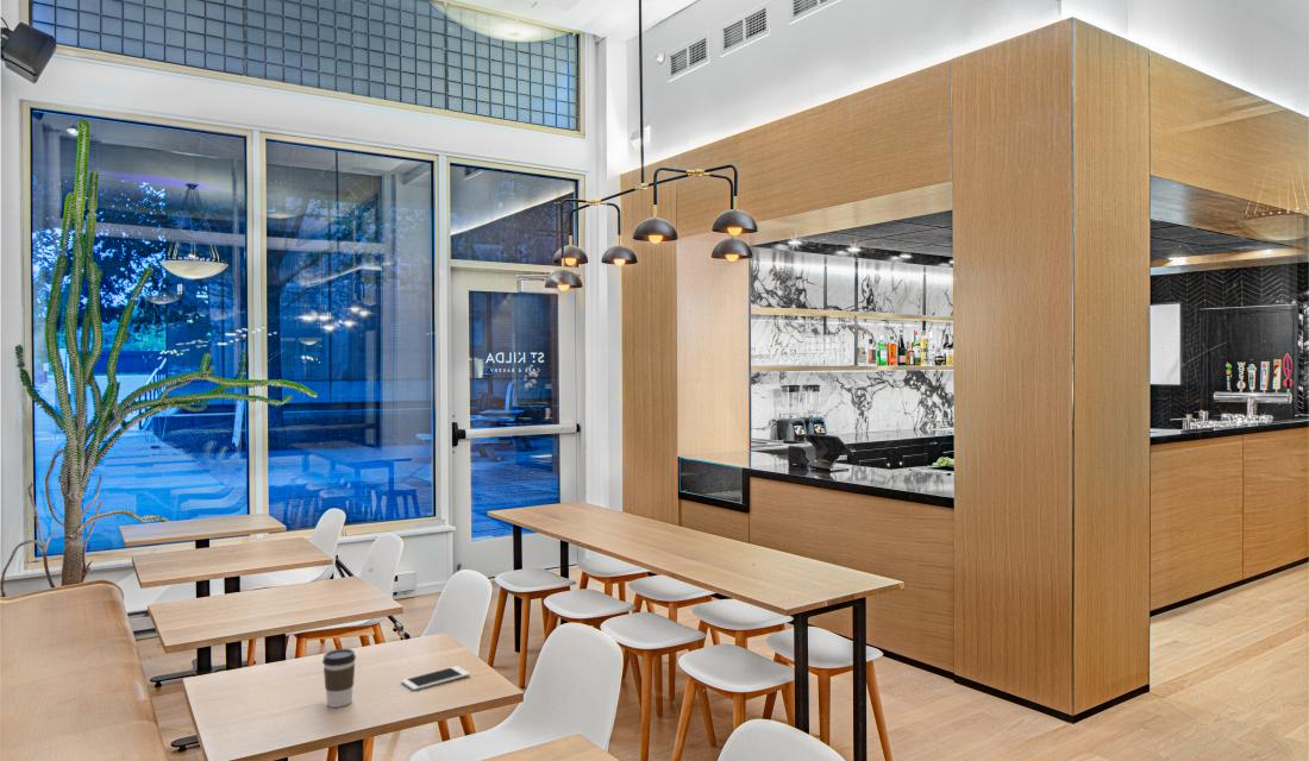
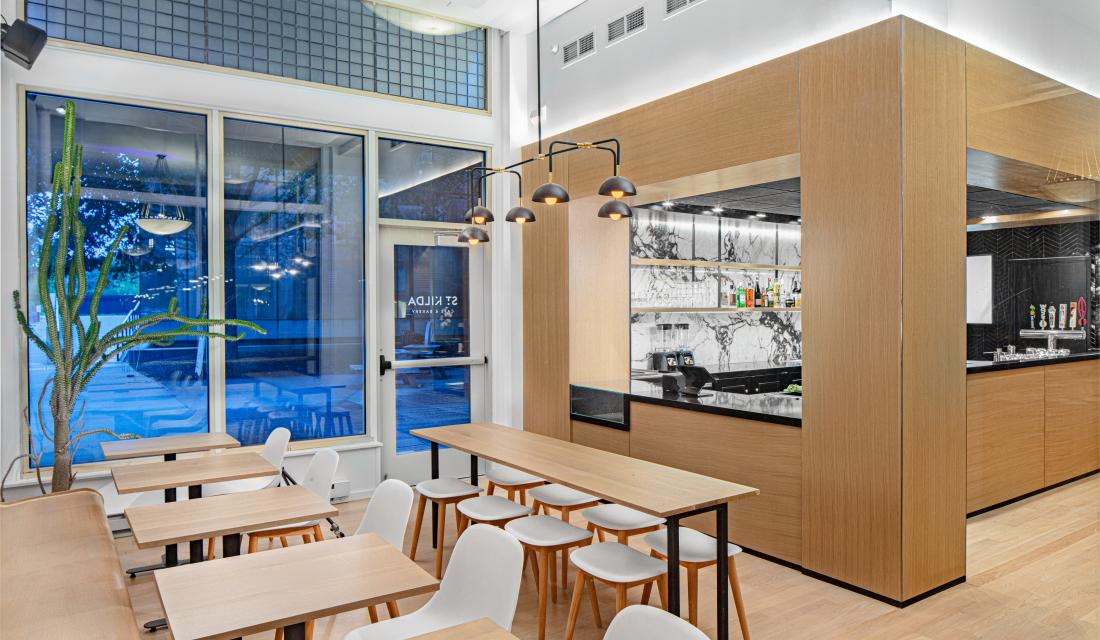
- coffee cup [321,648,357,709]
- cell phone [400,665,471,692]
